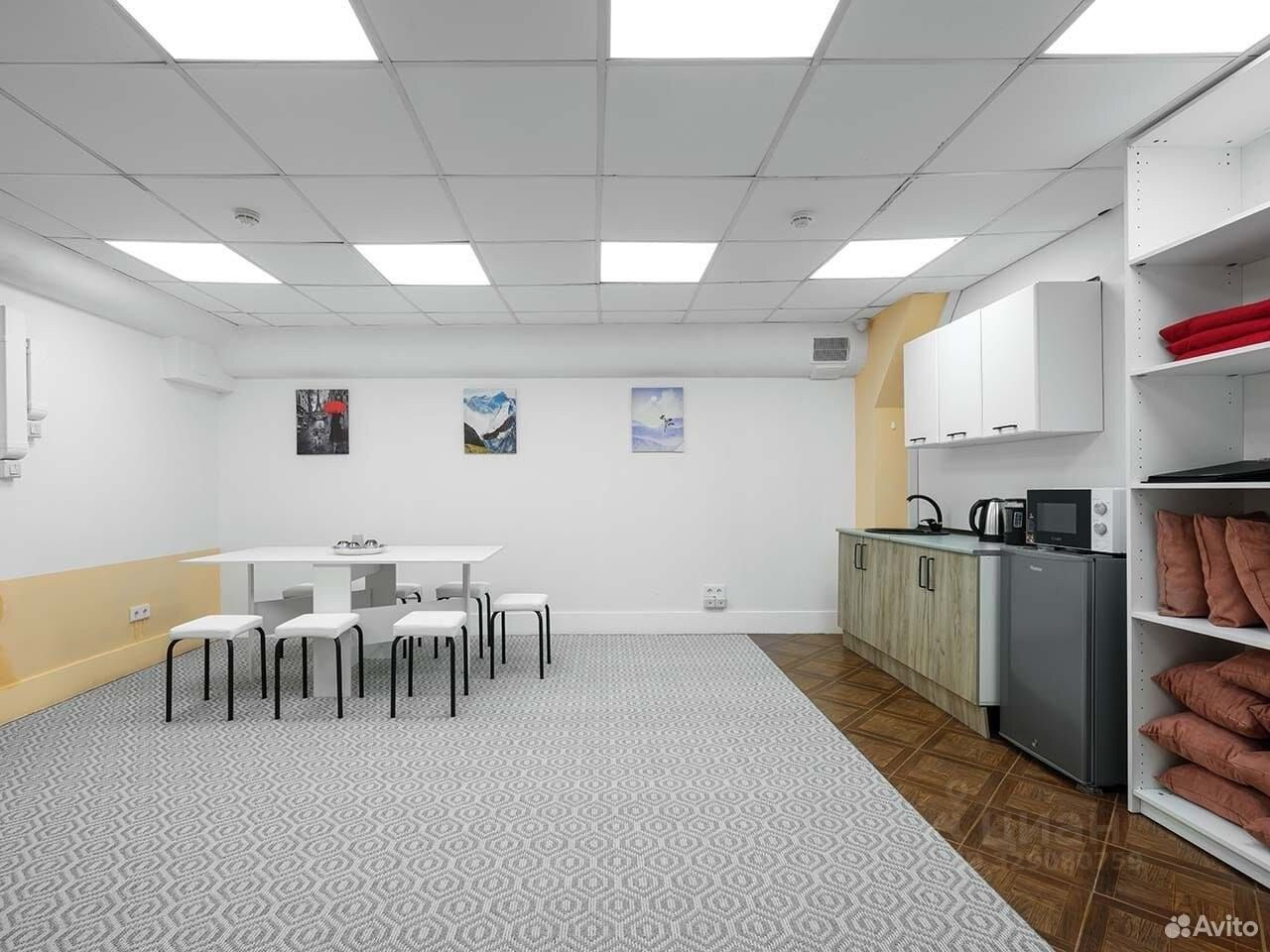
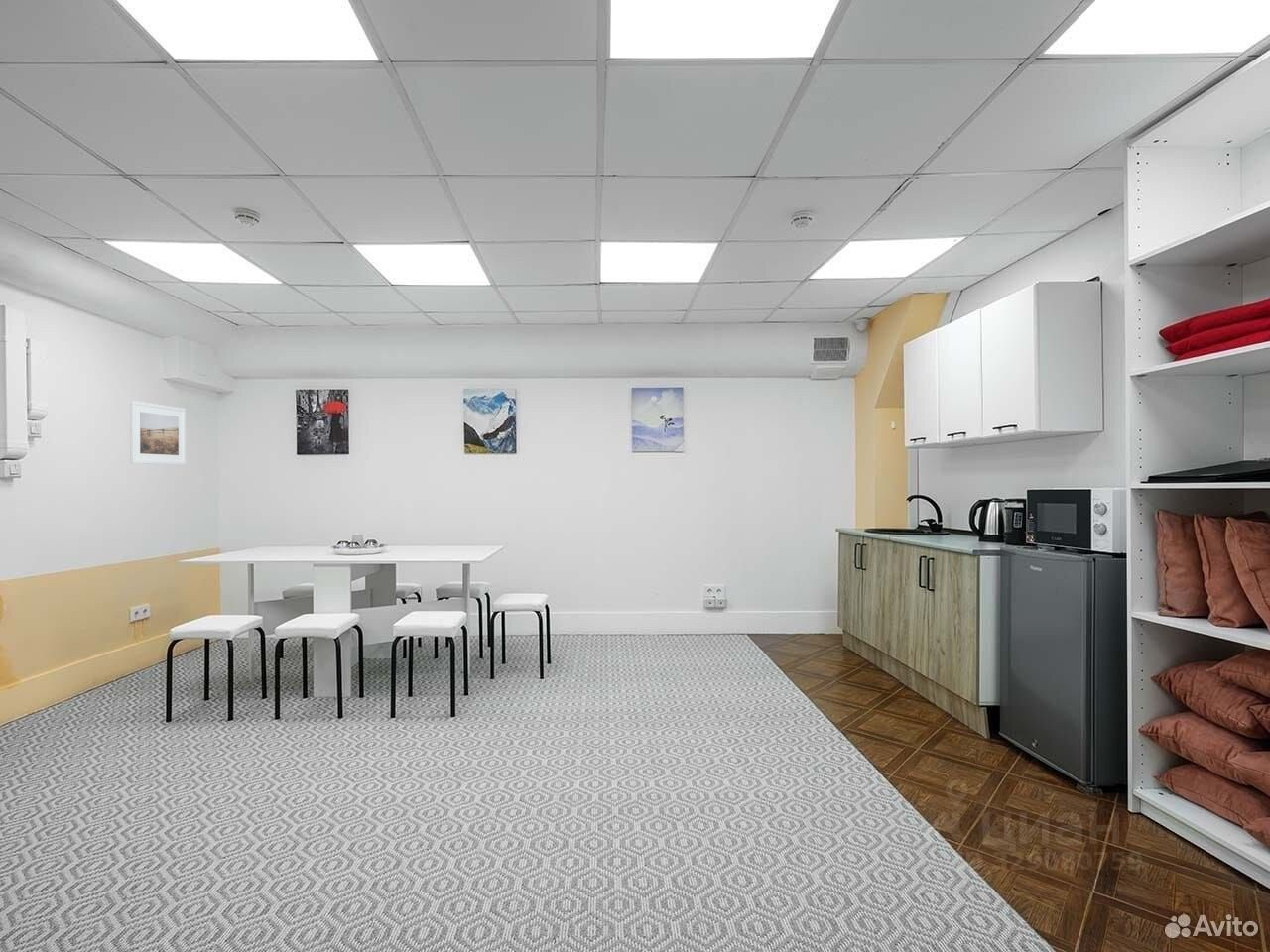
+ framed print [129,400,187,466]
